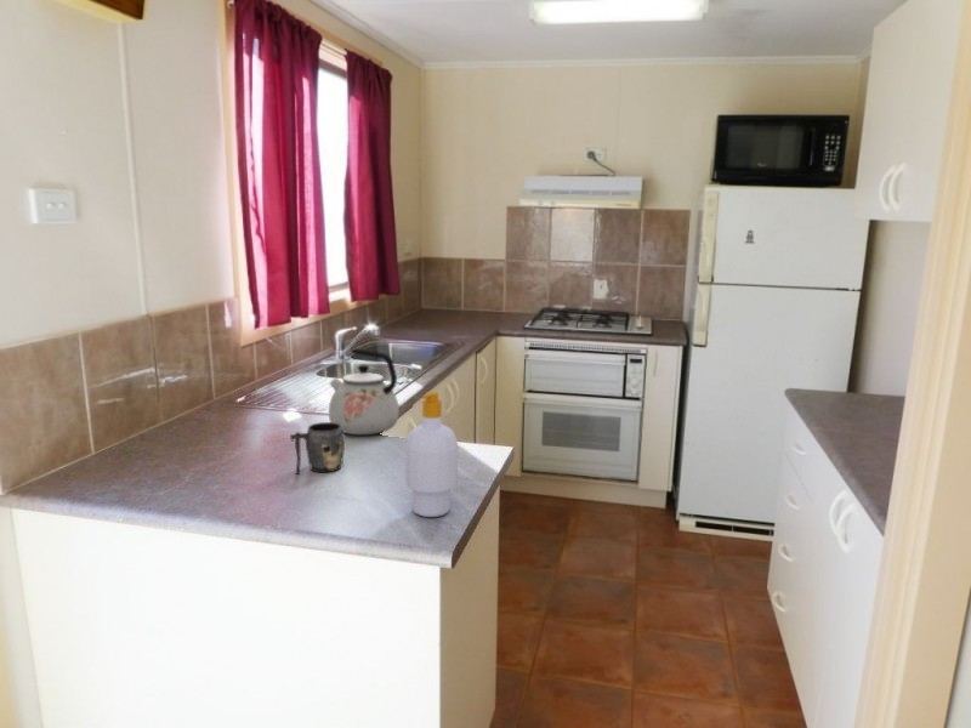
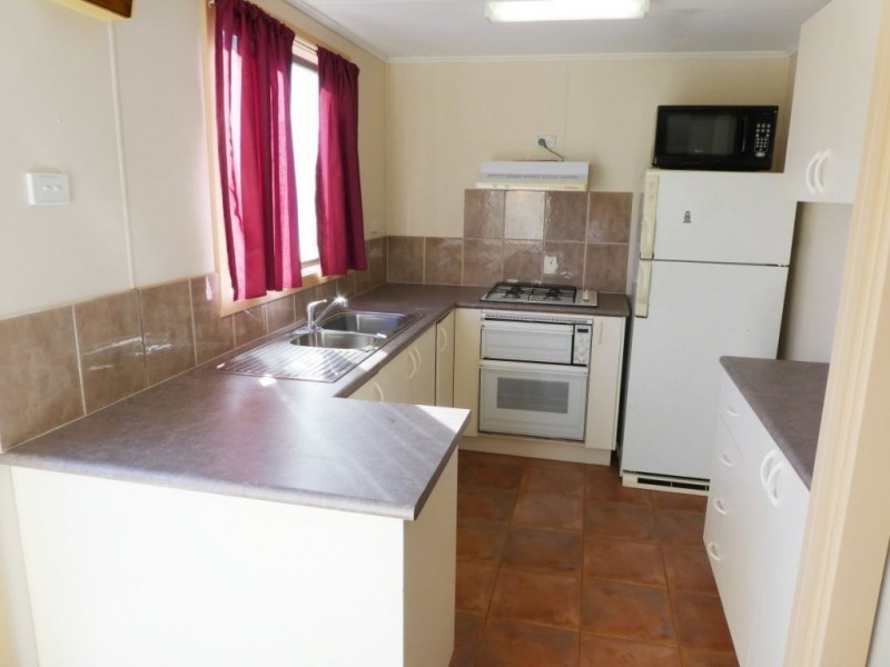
- soap bottle [404,391,459,518]
- kettle [328,347,401,436]
- mug [289,421,346,476]
